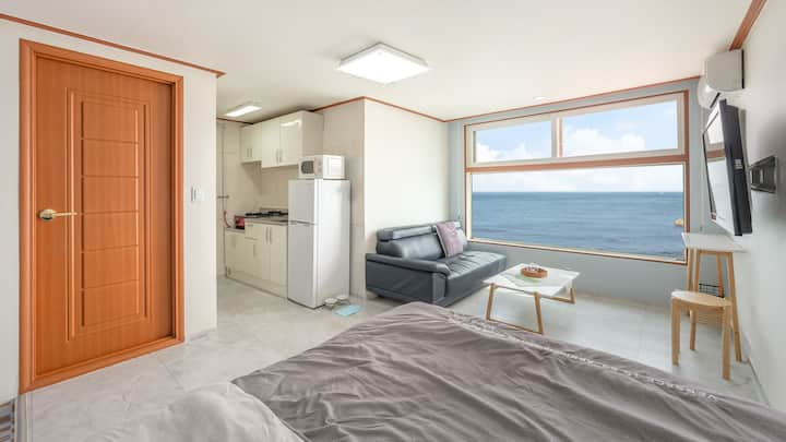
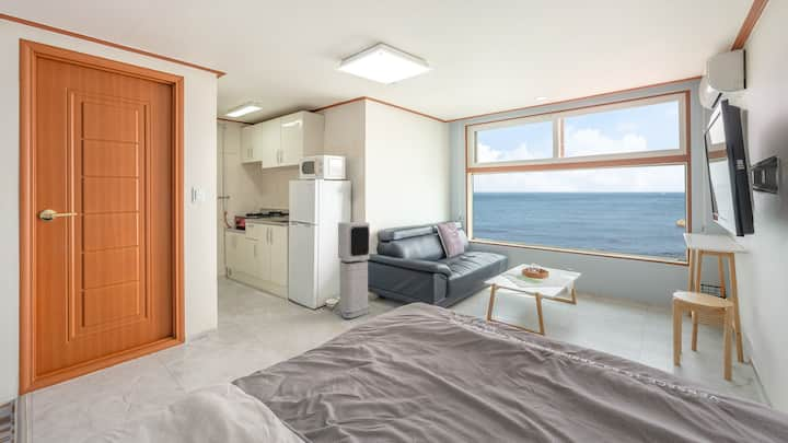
+ air purifier [337,221,371,319]
